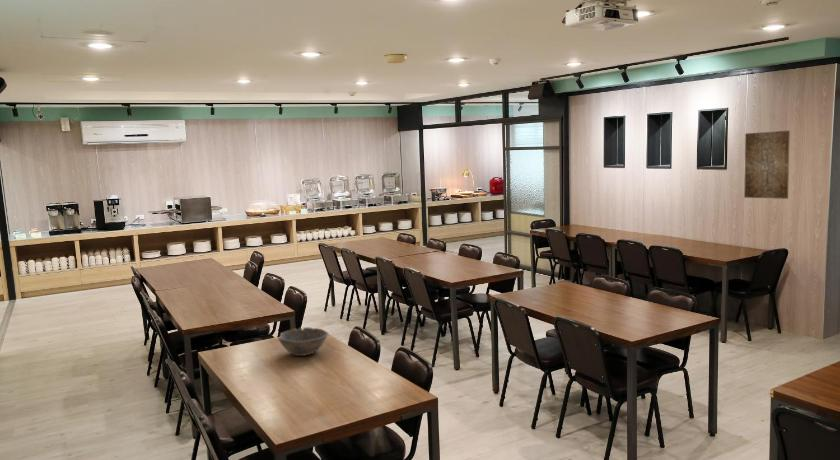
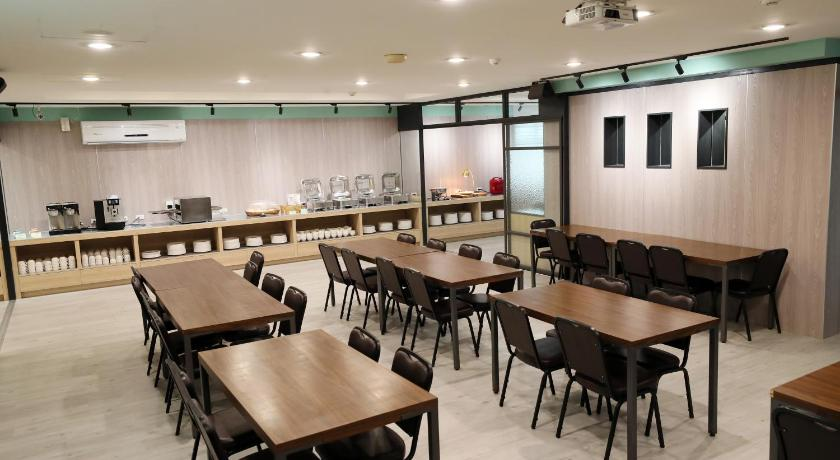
- wall art [743,130,791,200]
- bowl [277,326,329,357]
